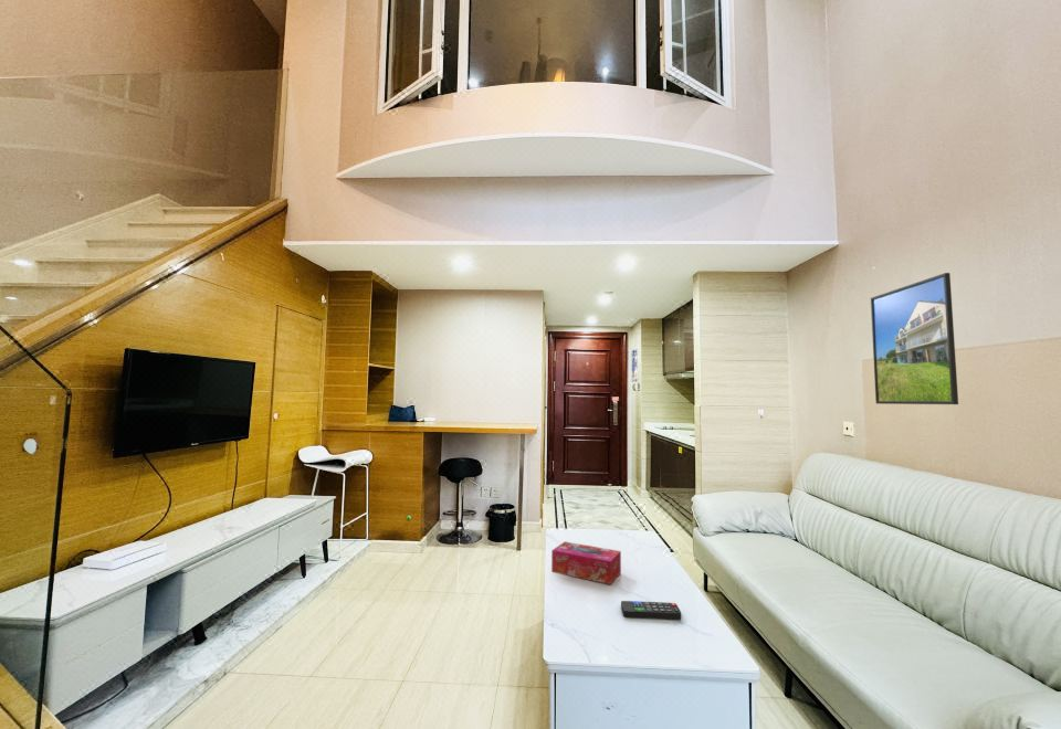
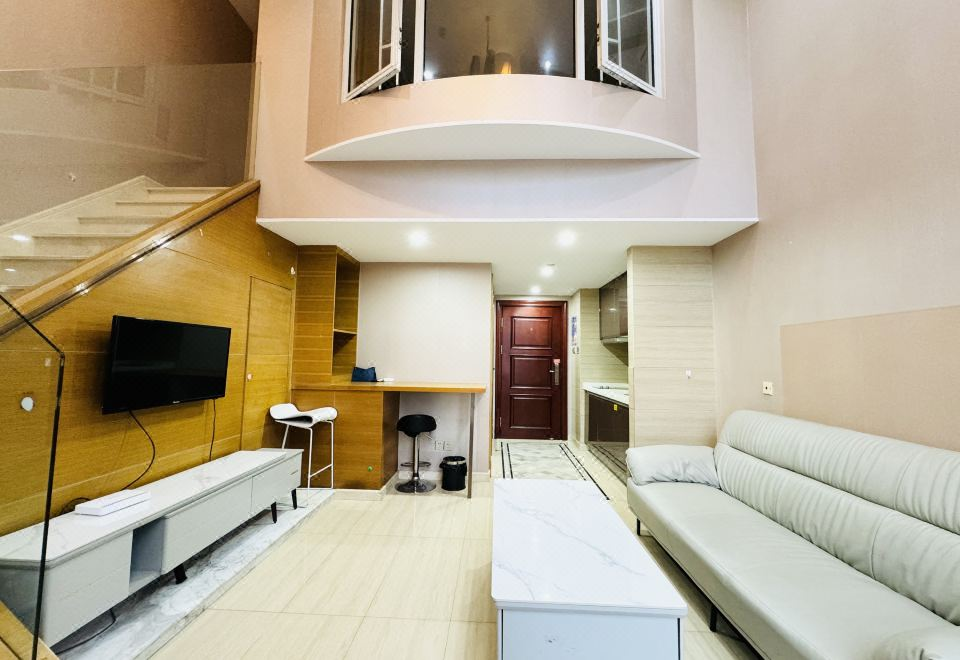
- remote control [620,600,682,621]
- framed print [870,272,959,405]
- tissue box [550,540,622,585]
